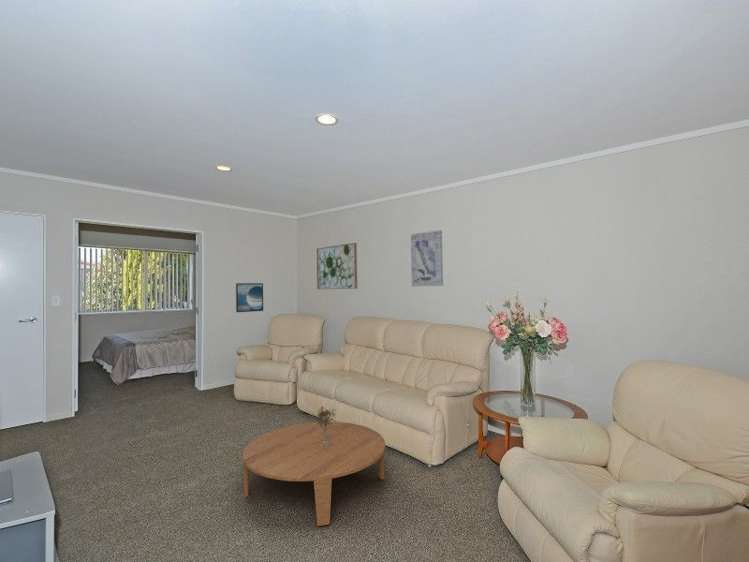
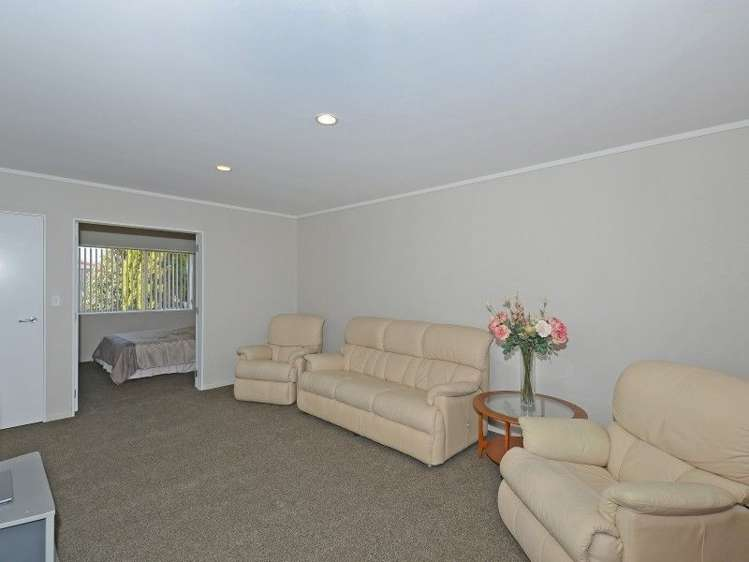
- wall art [410,229,444,288]
- wall art [315,242,358,290]
- coffee table [242,421,386,527]
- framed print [235,282,264,313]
- bouquet [314,405,337,449]
